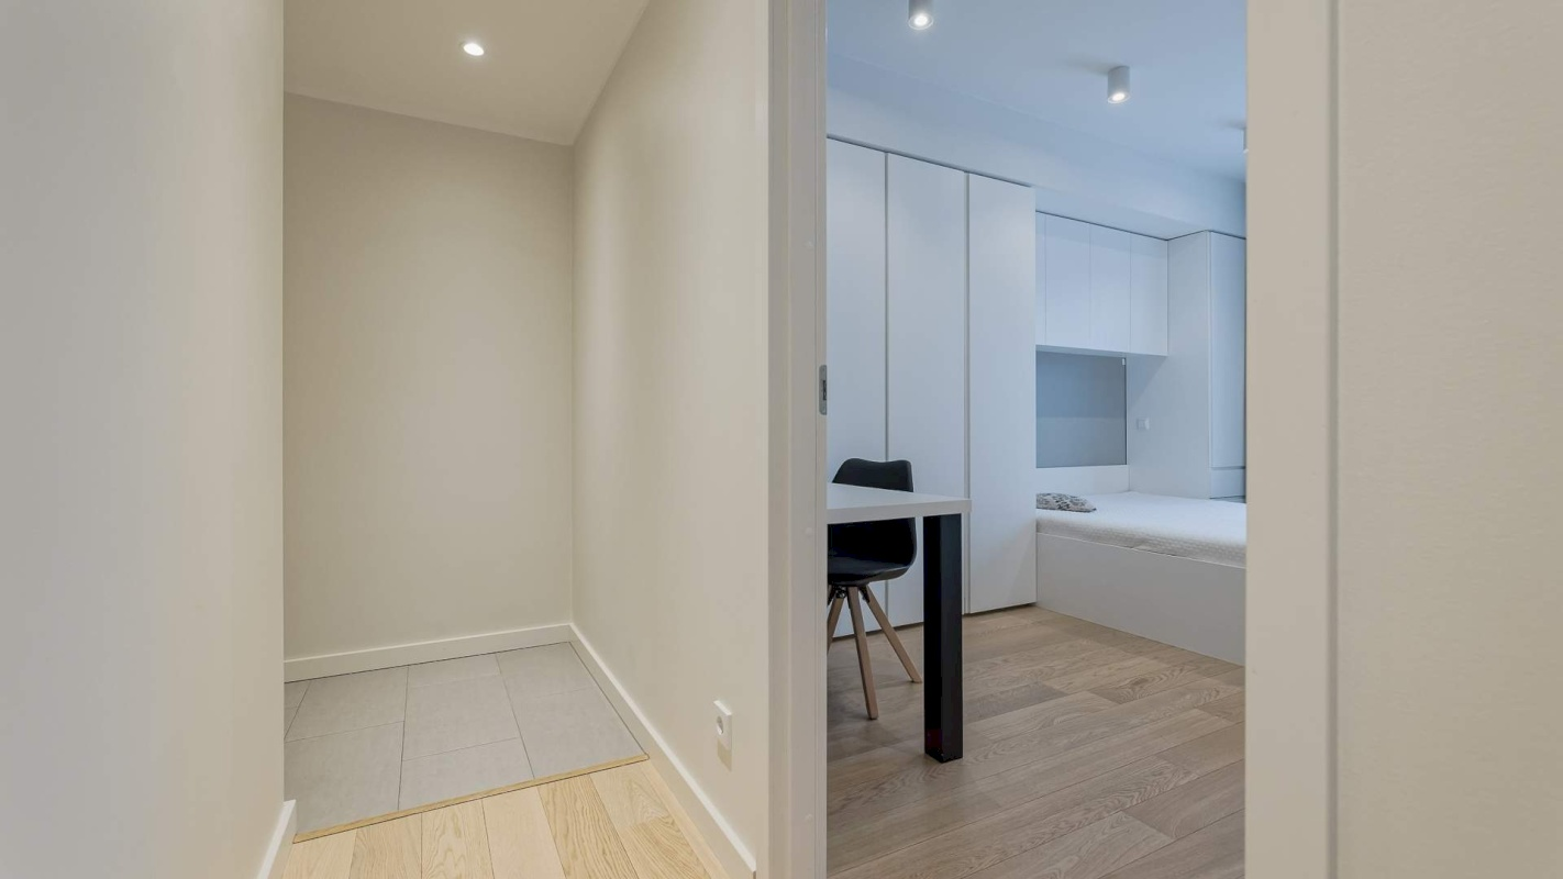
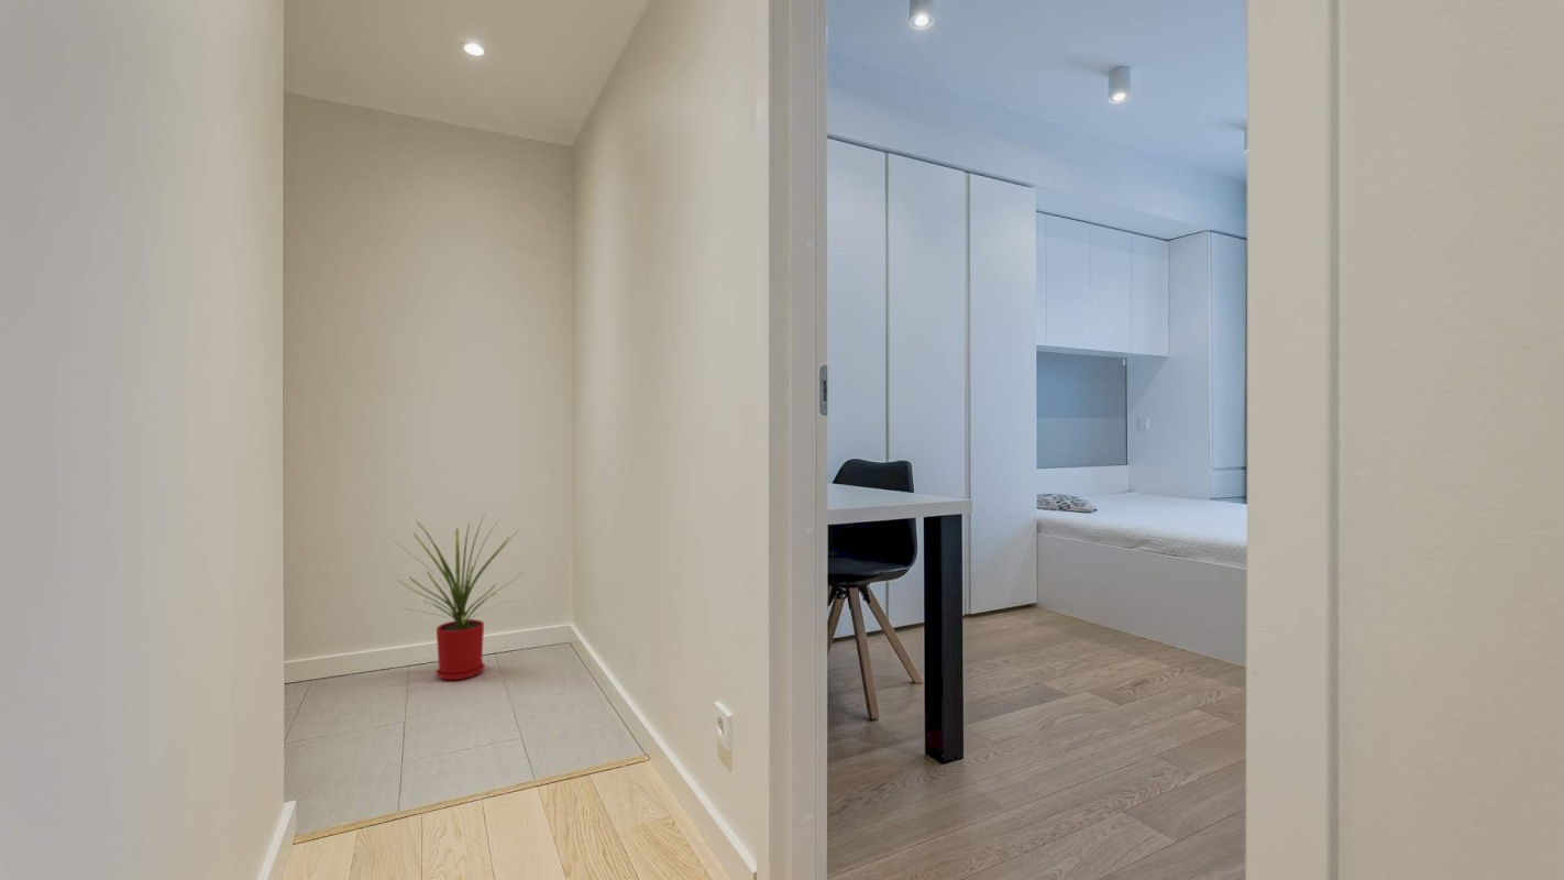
+ house plant [393,512,521,681]
